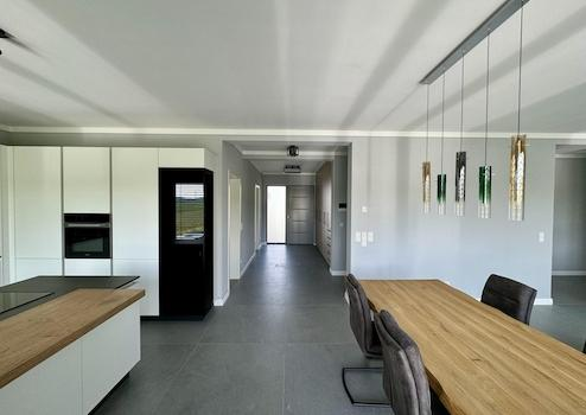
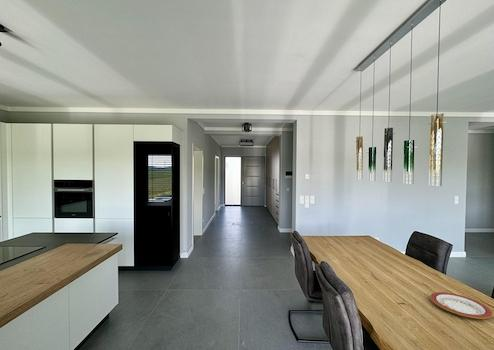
+ plate [429,291,494,320]
